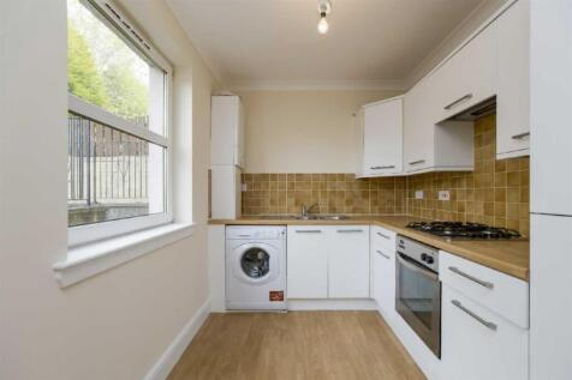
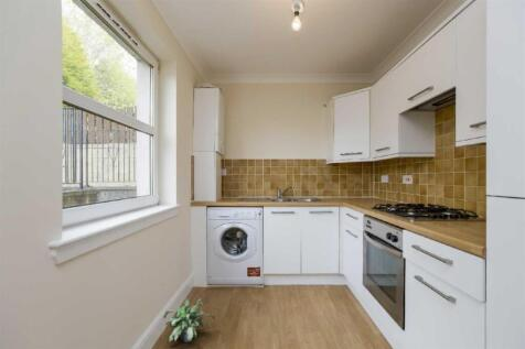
+ potted plant [162,297,216,343]
